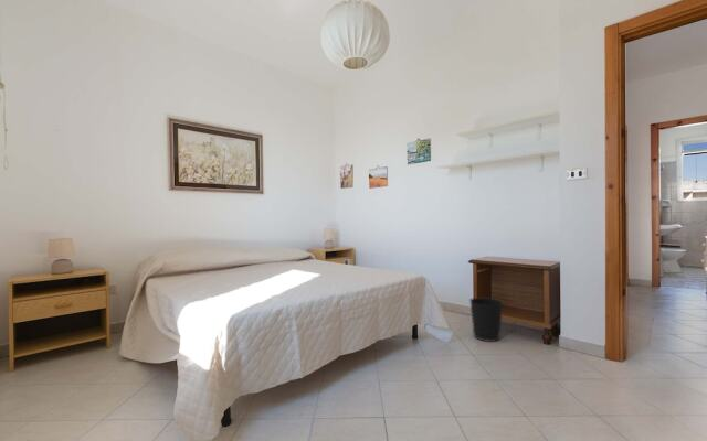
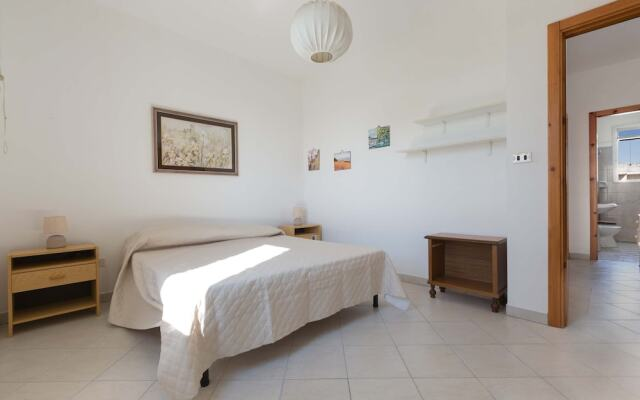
- wastebasket [468,297,504,343]
